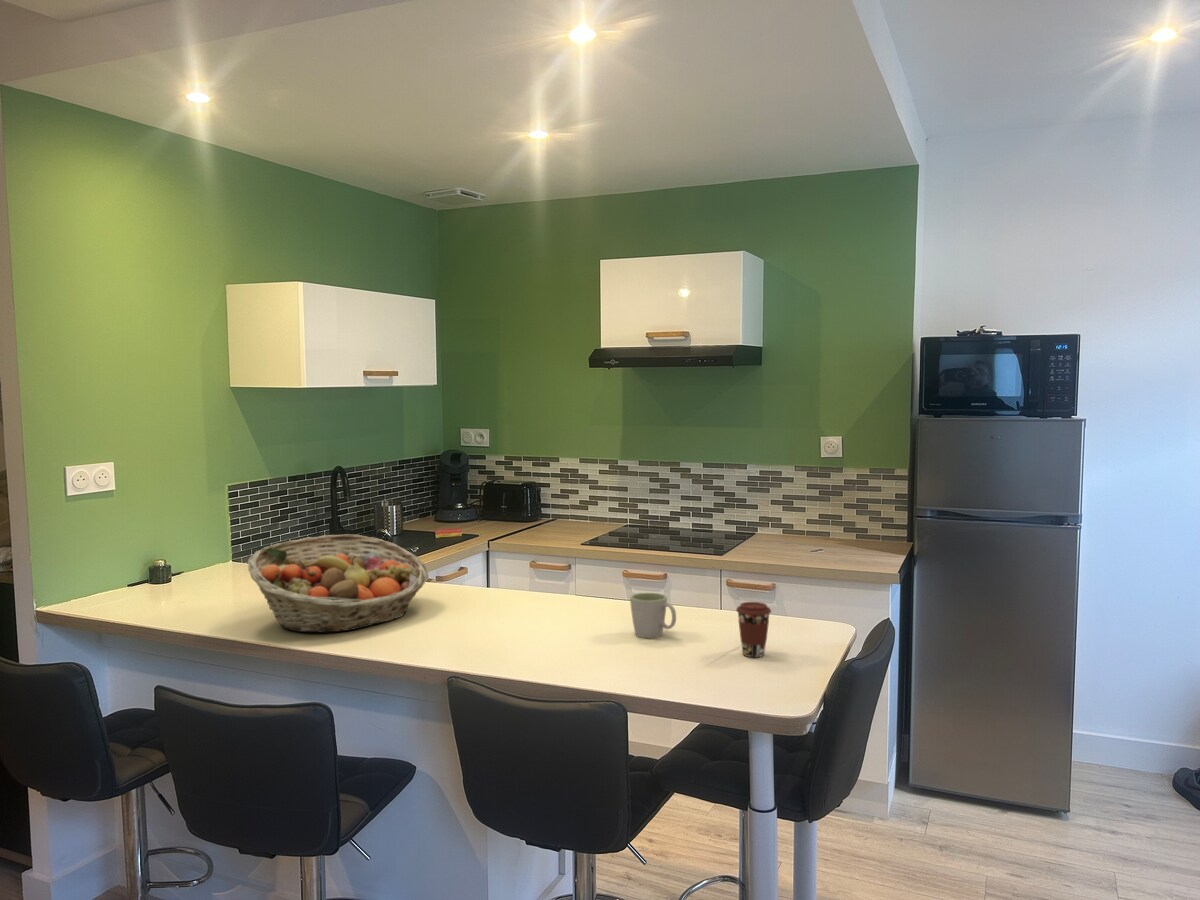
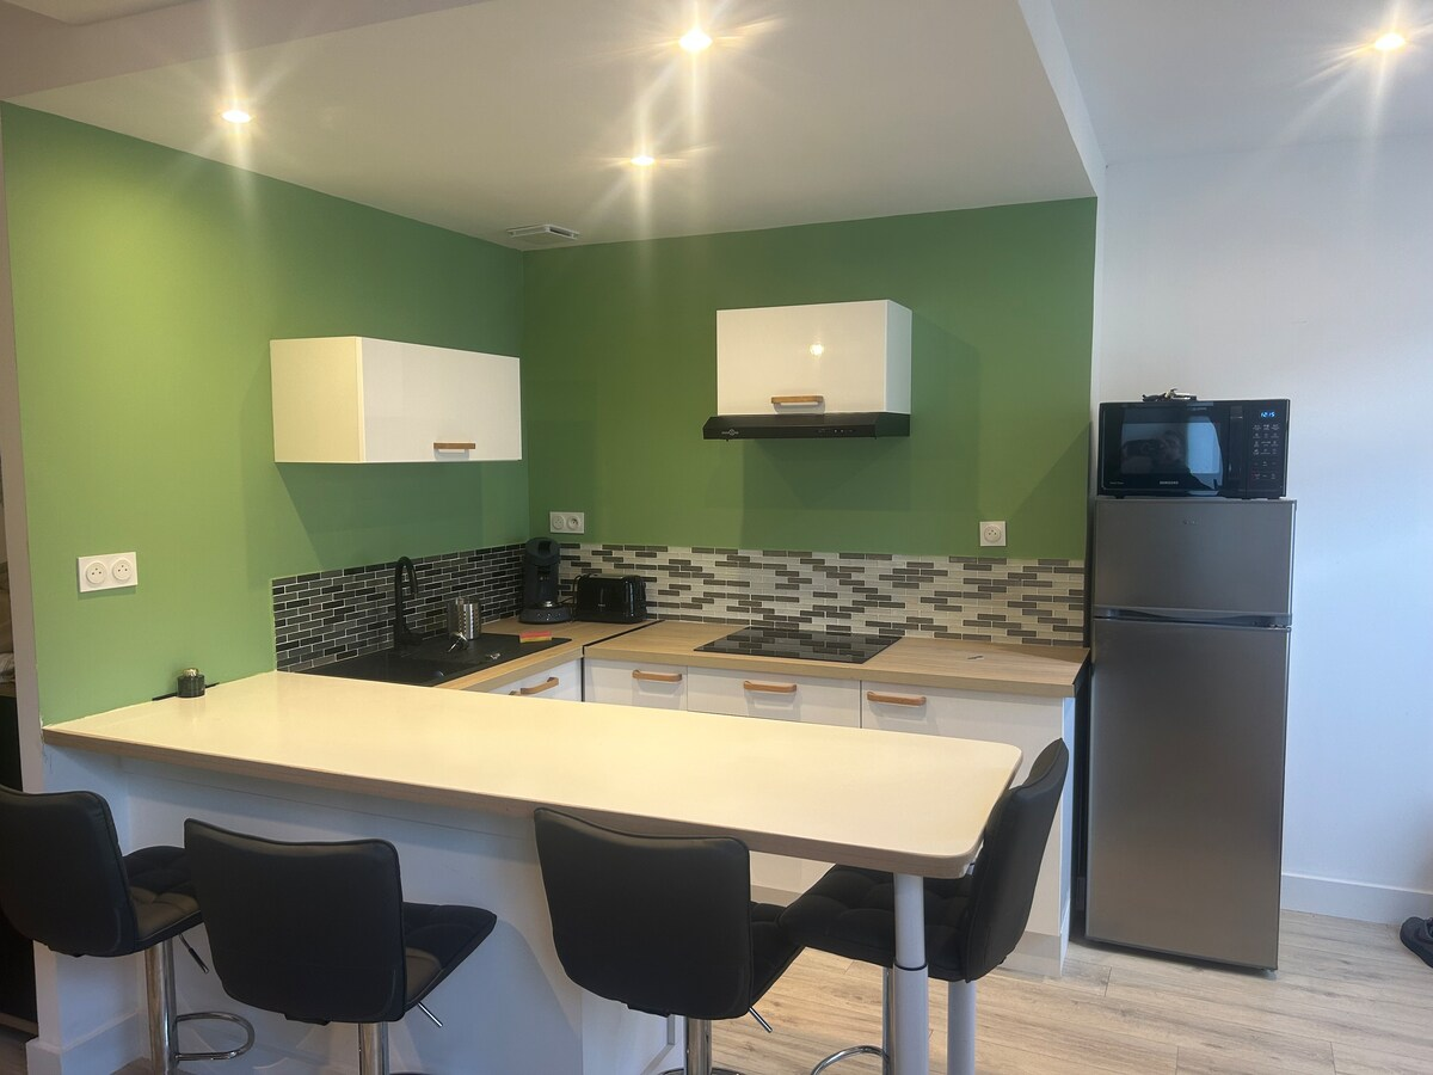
- coffee cup [735,601,772,658]
- fruit basket [246,533,430,634]
- mug [629,592,677,639]
